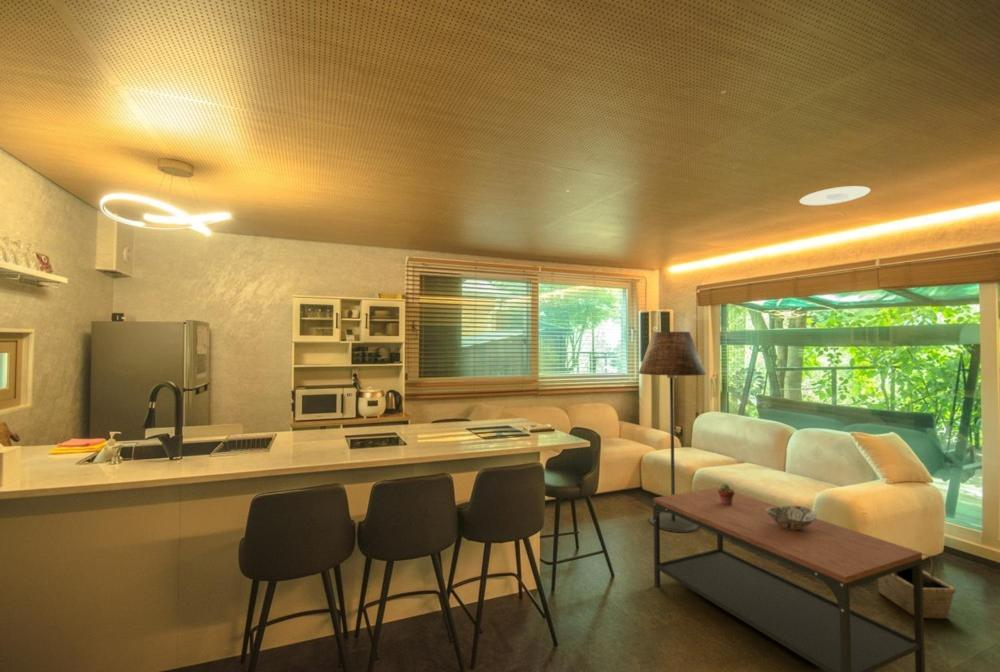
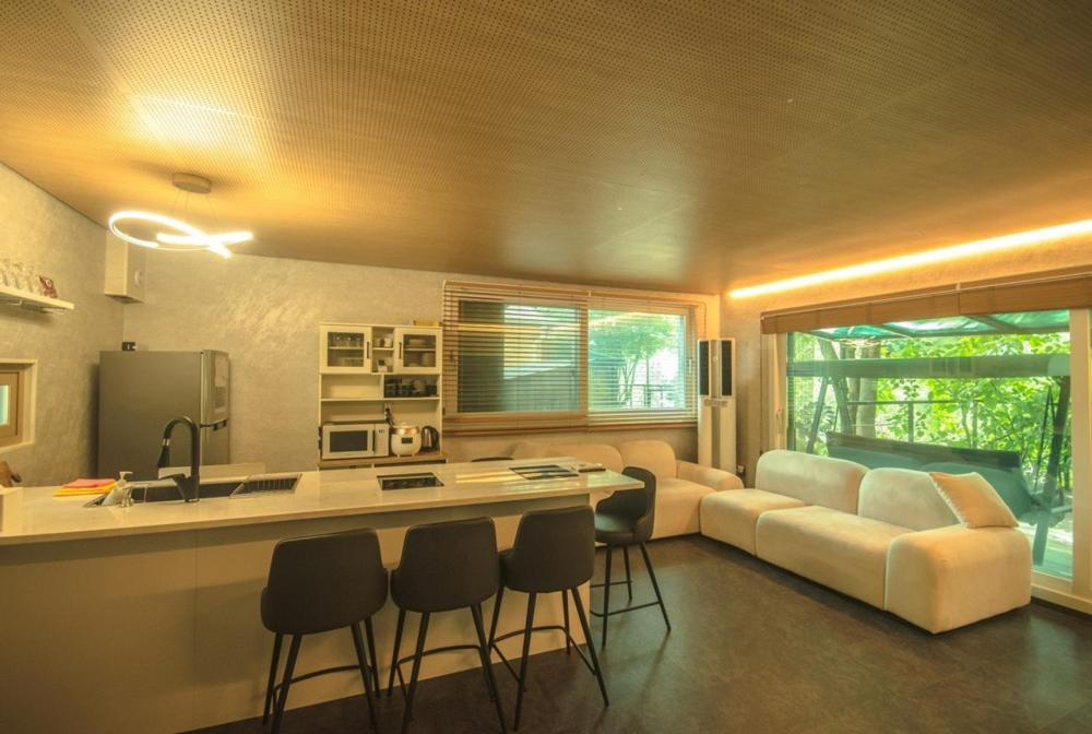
- coffee table [652,486,926,672]
- basket [877,552,957,619]
- recessed light [799,185,871,206]
- potted succulent [718,483,735,506]
- decorative bowl [765,505,817,530]
- floor lamp [637,331,707,533]
